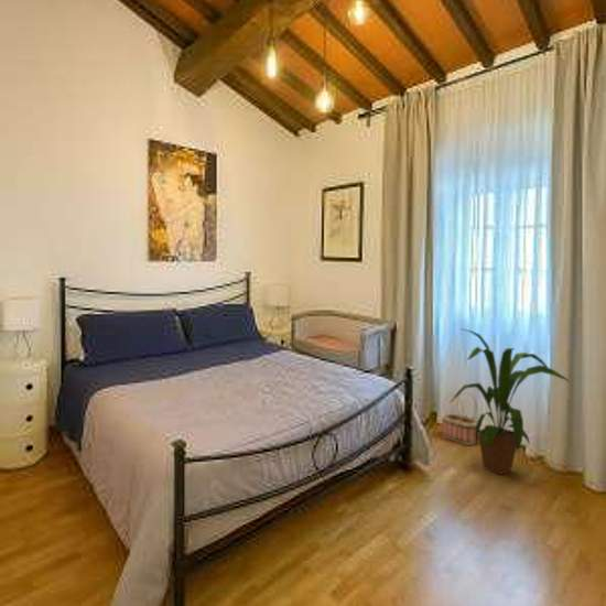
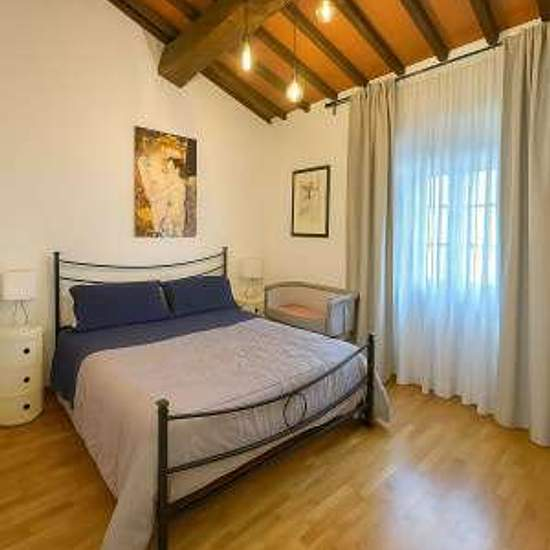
- basket [441,391,479,446]
- house plant [448,327,572,476]
